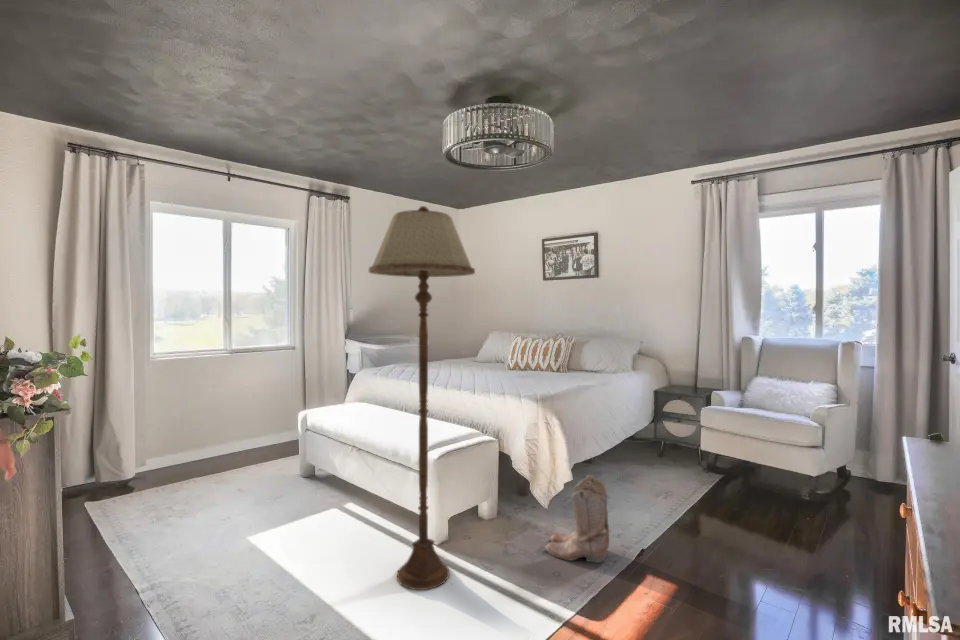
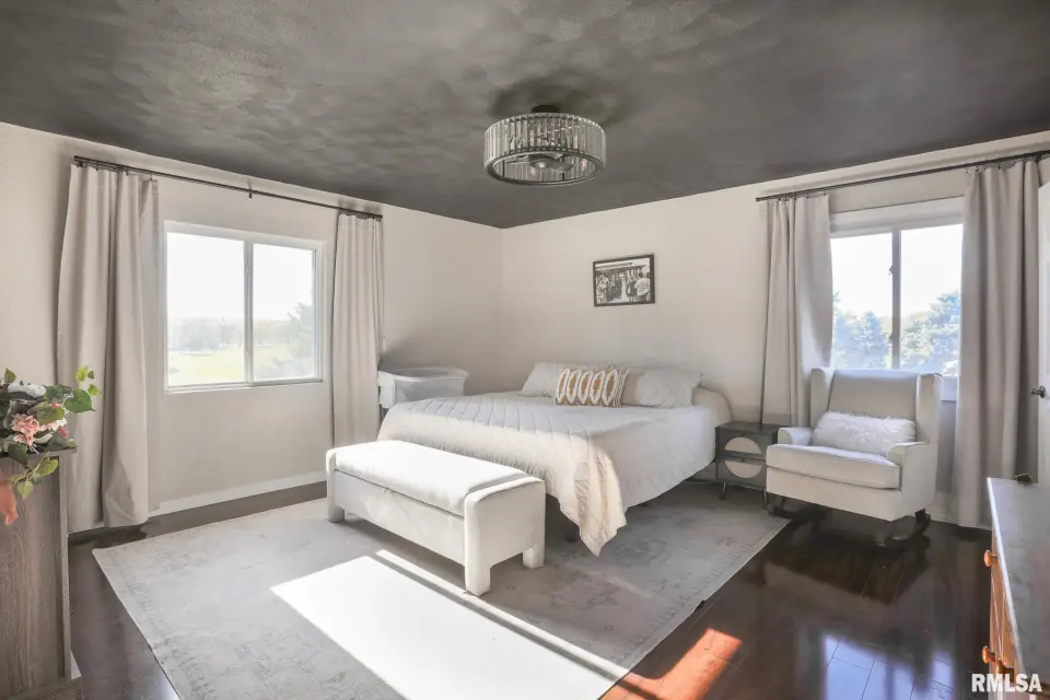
- floor lamp [368,205,476,591]
- boots [544,474,610,564]
